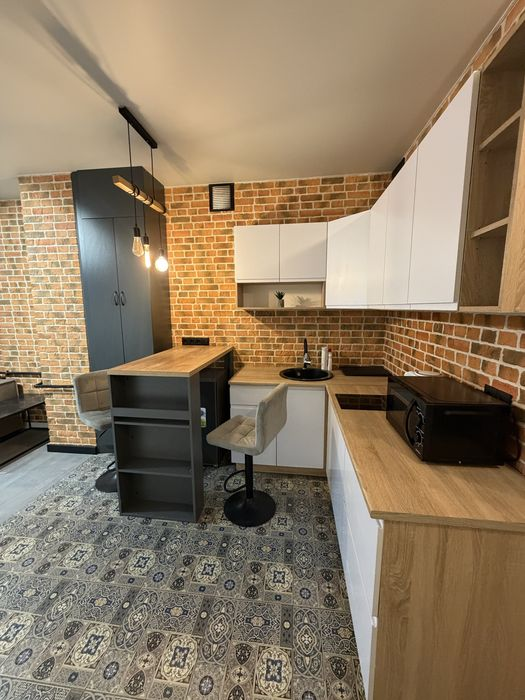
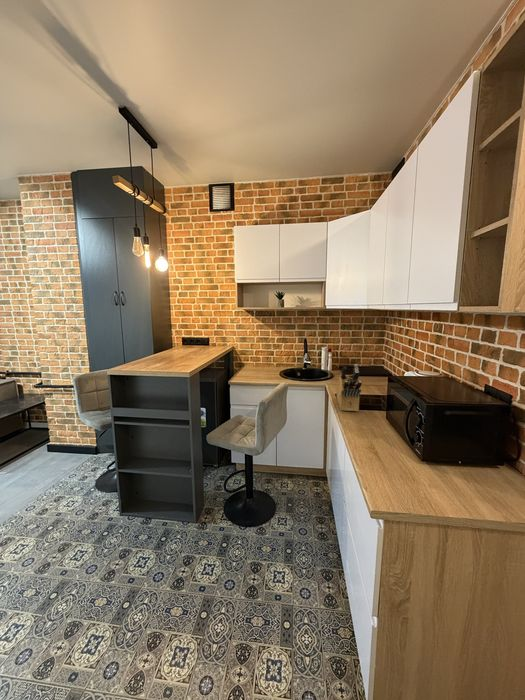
+ knife block [336,363,363,412]
